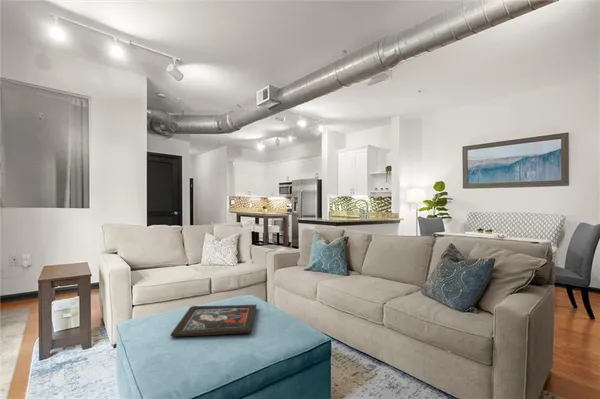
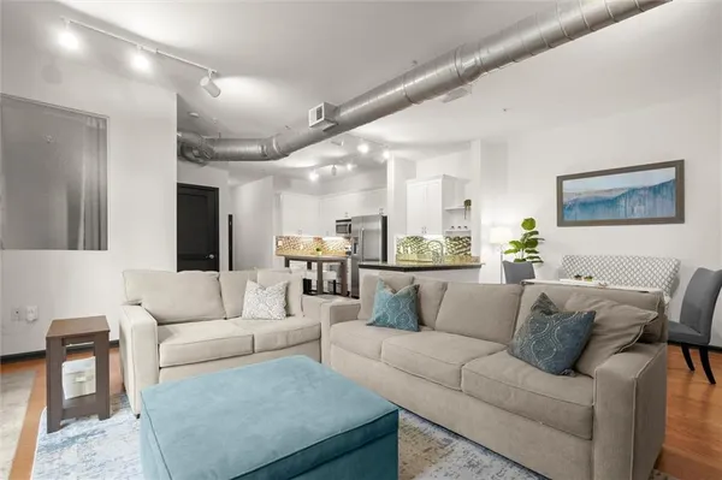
- religious icon [169,304,258,338]
